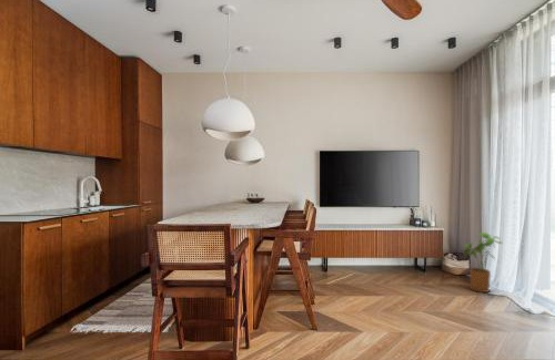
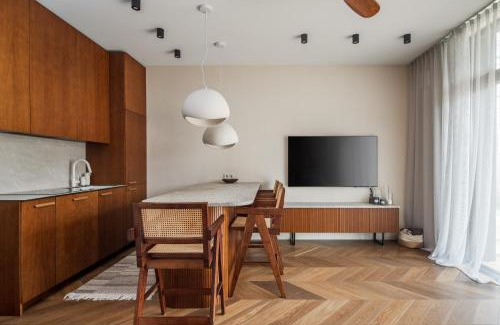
- house plant [463,232,504,294]
